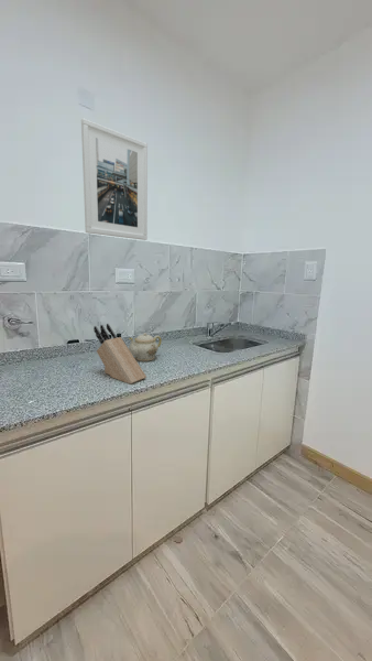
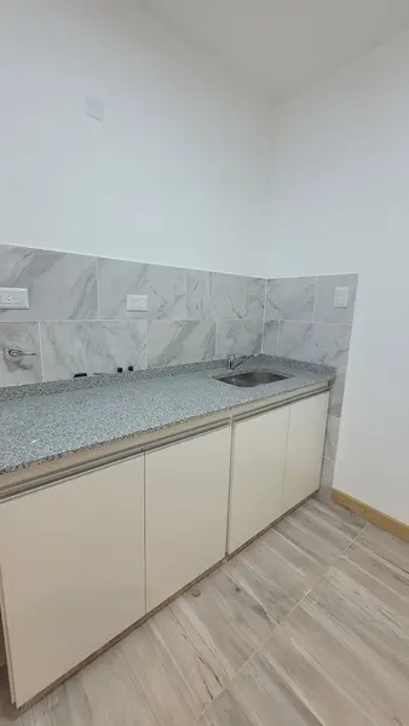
- knife block [92,323,147,386]
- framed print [80,117,149,241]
- teapot [128,332,163,362]
